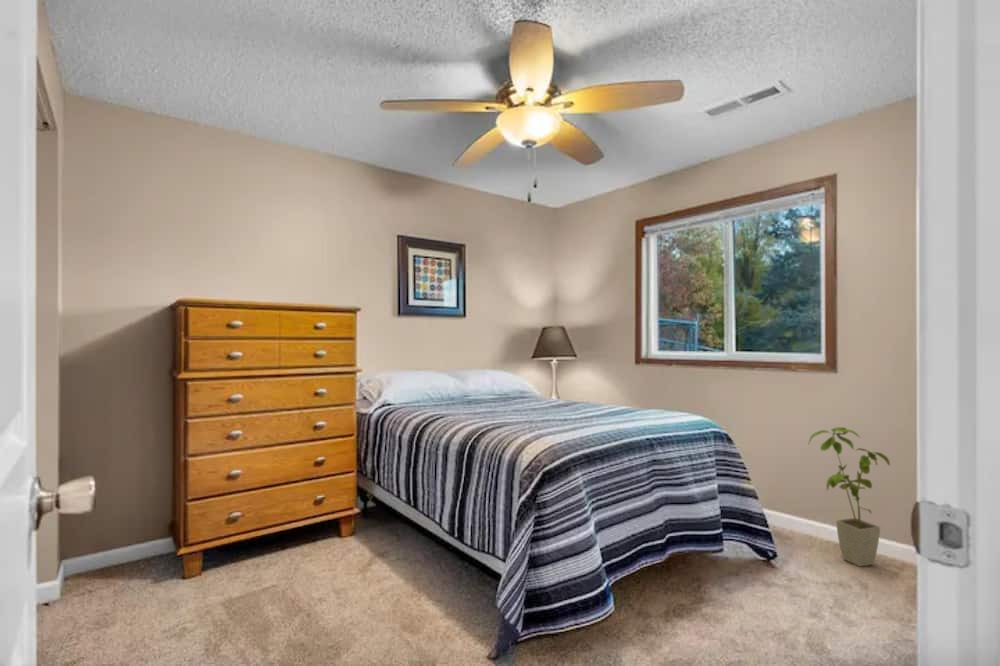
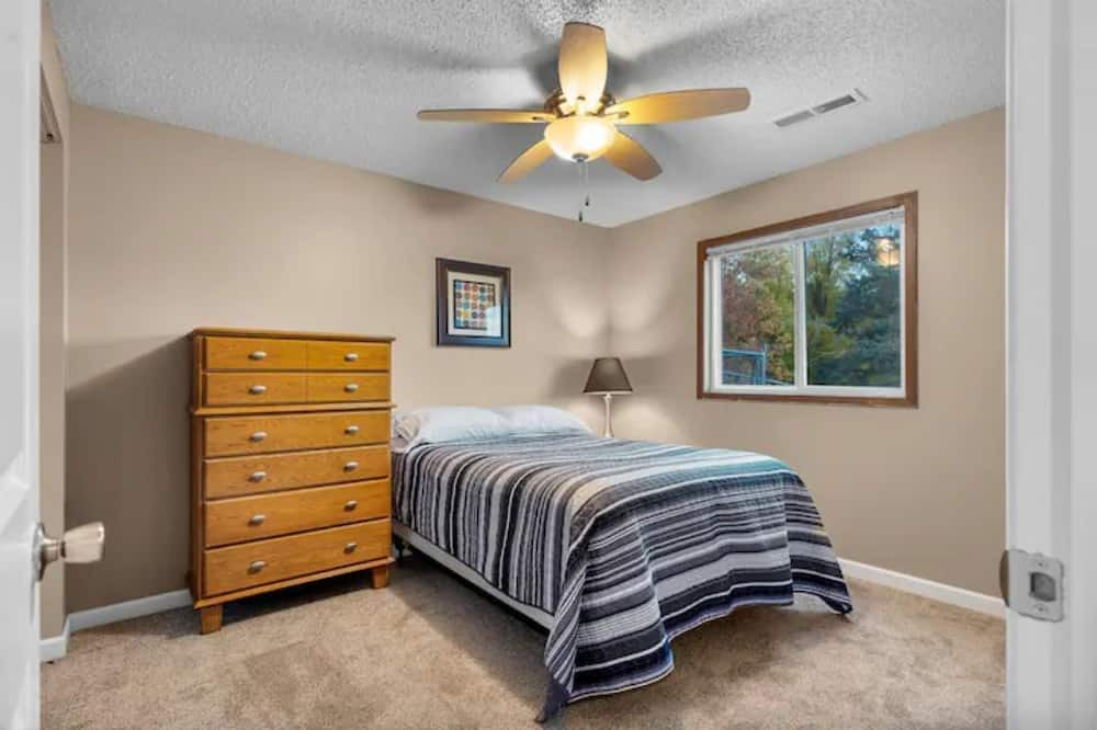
- house plant [808,426,891,568]
